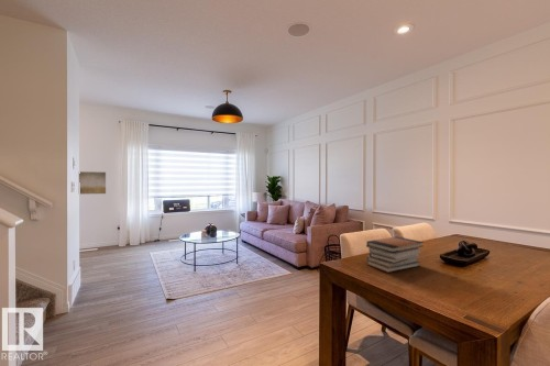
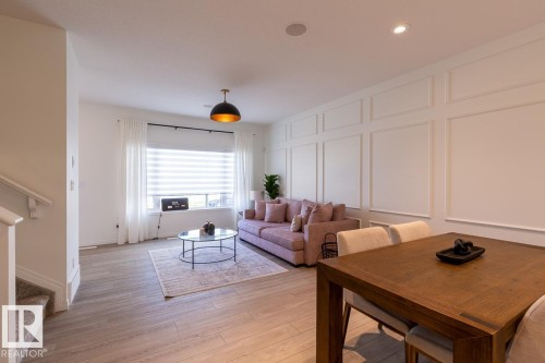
- wall art [78,170,107,196]
- book stack [365,235,425,274]
